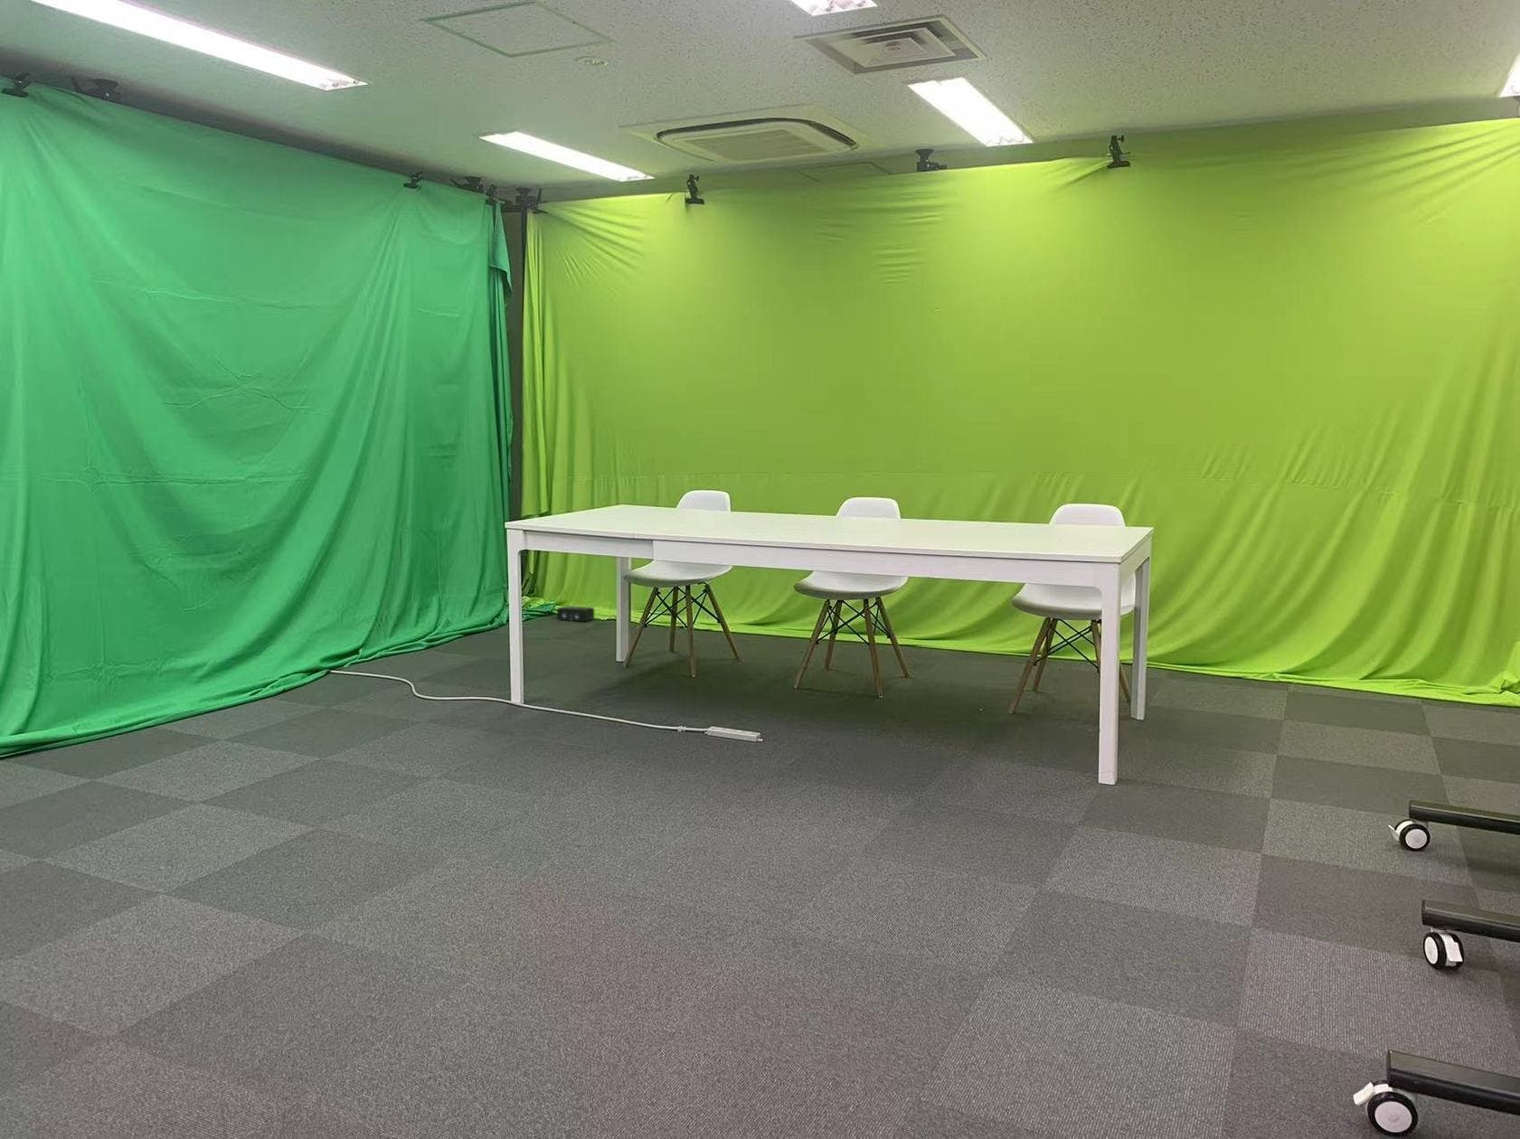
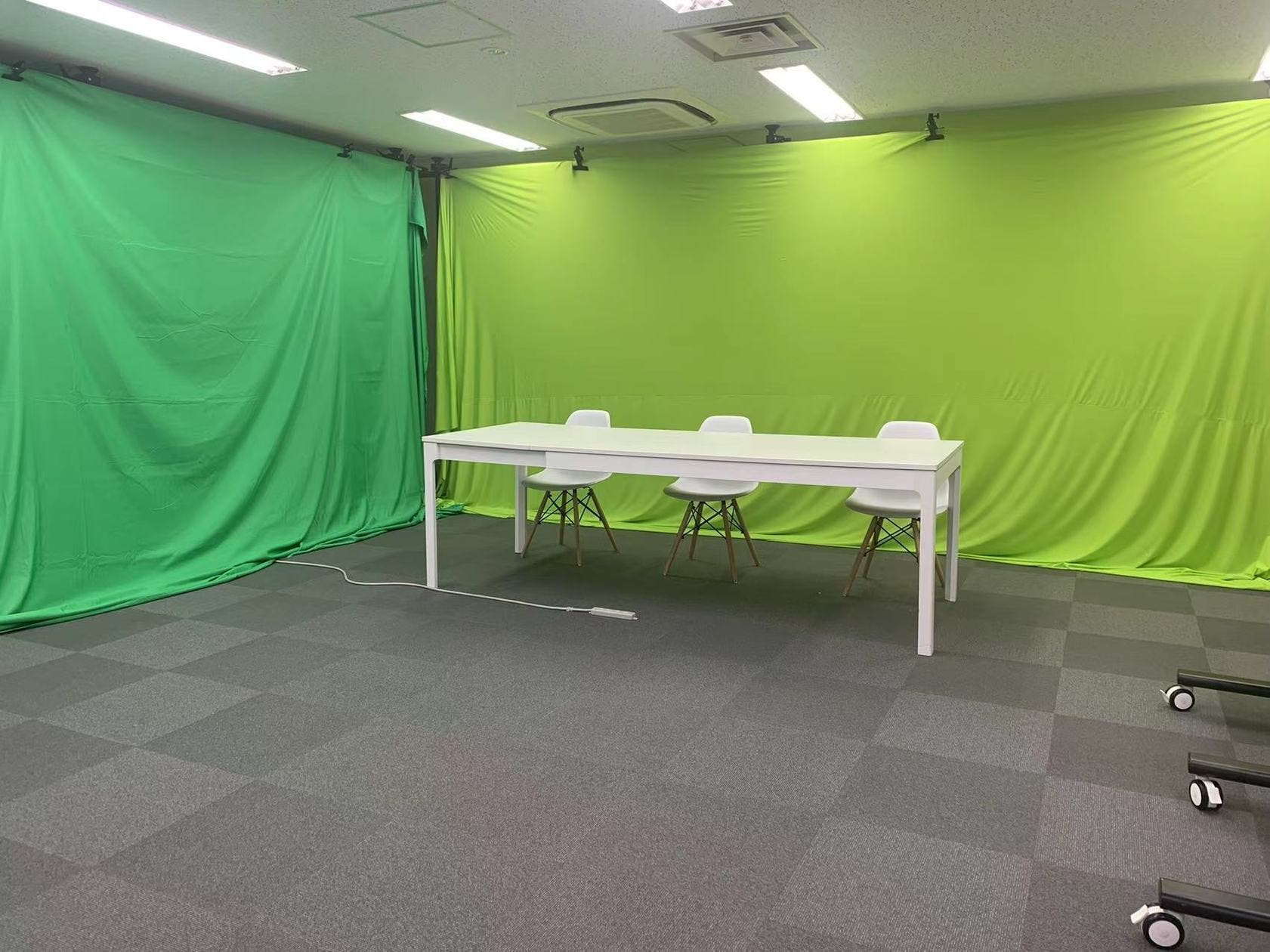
- speaker [557,604,595,623]
